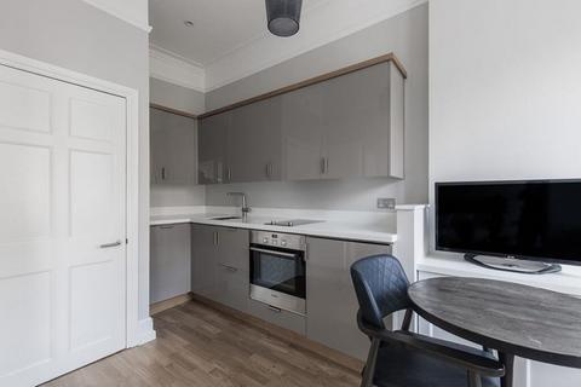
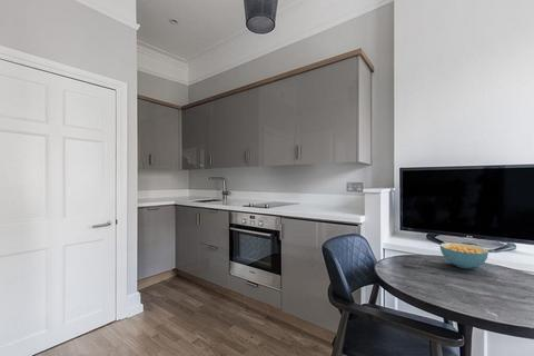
+ cereal bowl [438,241,490,269]
